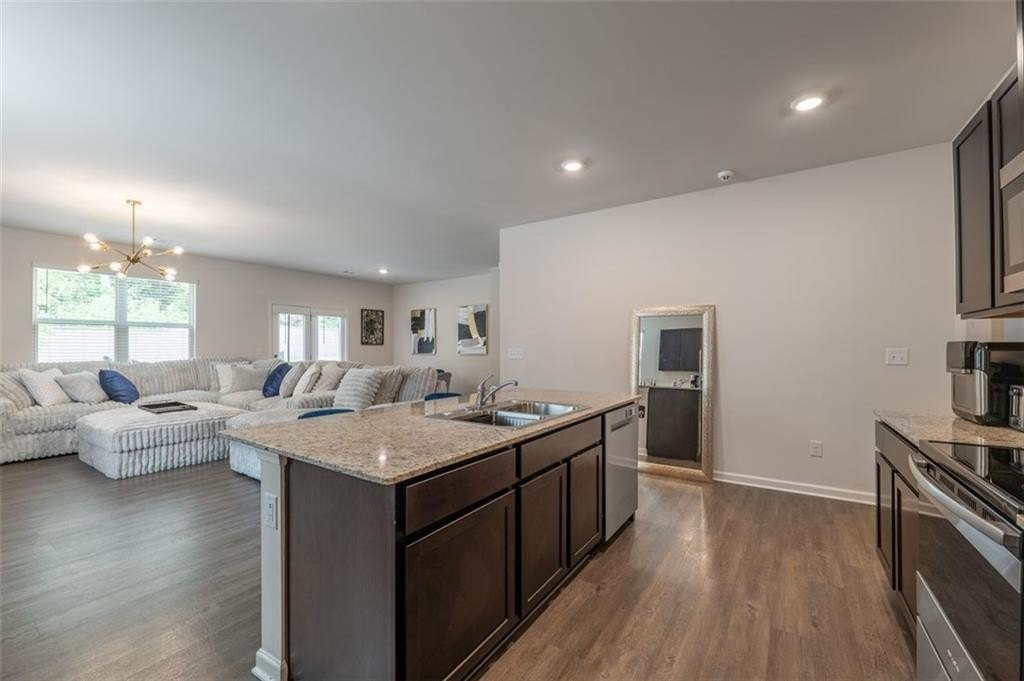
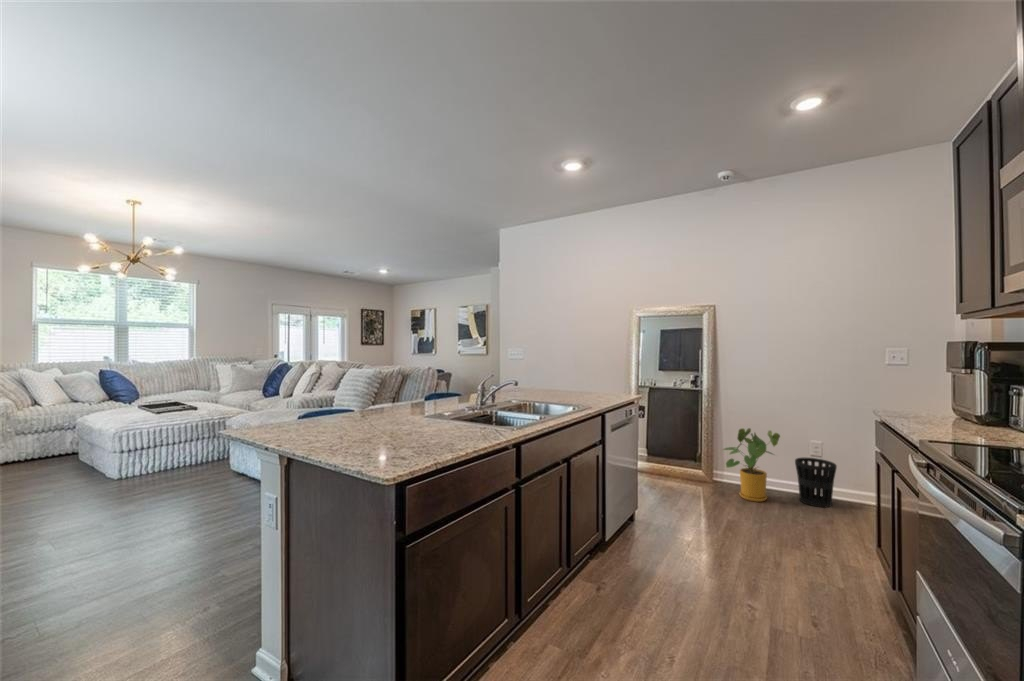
+ house plant [722,427,781,503]
+ wastebasket [794,457,838,508]
